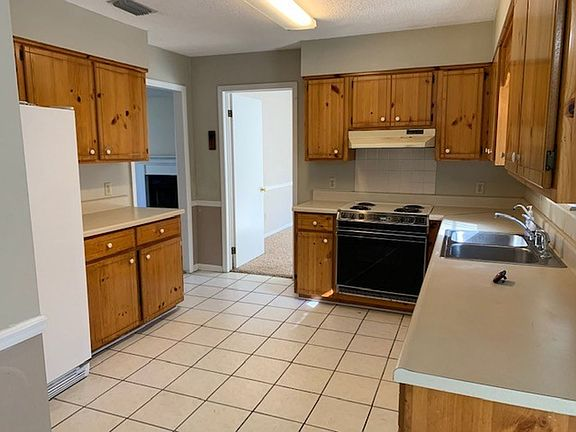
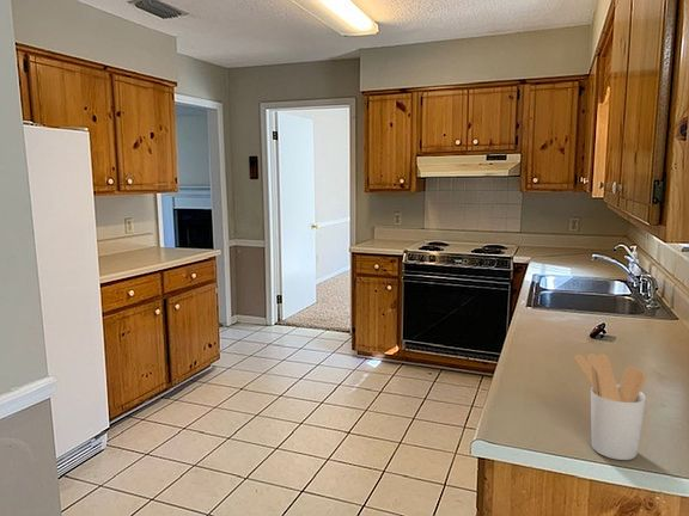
+ utensil holder [574,352,648,461]
